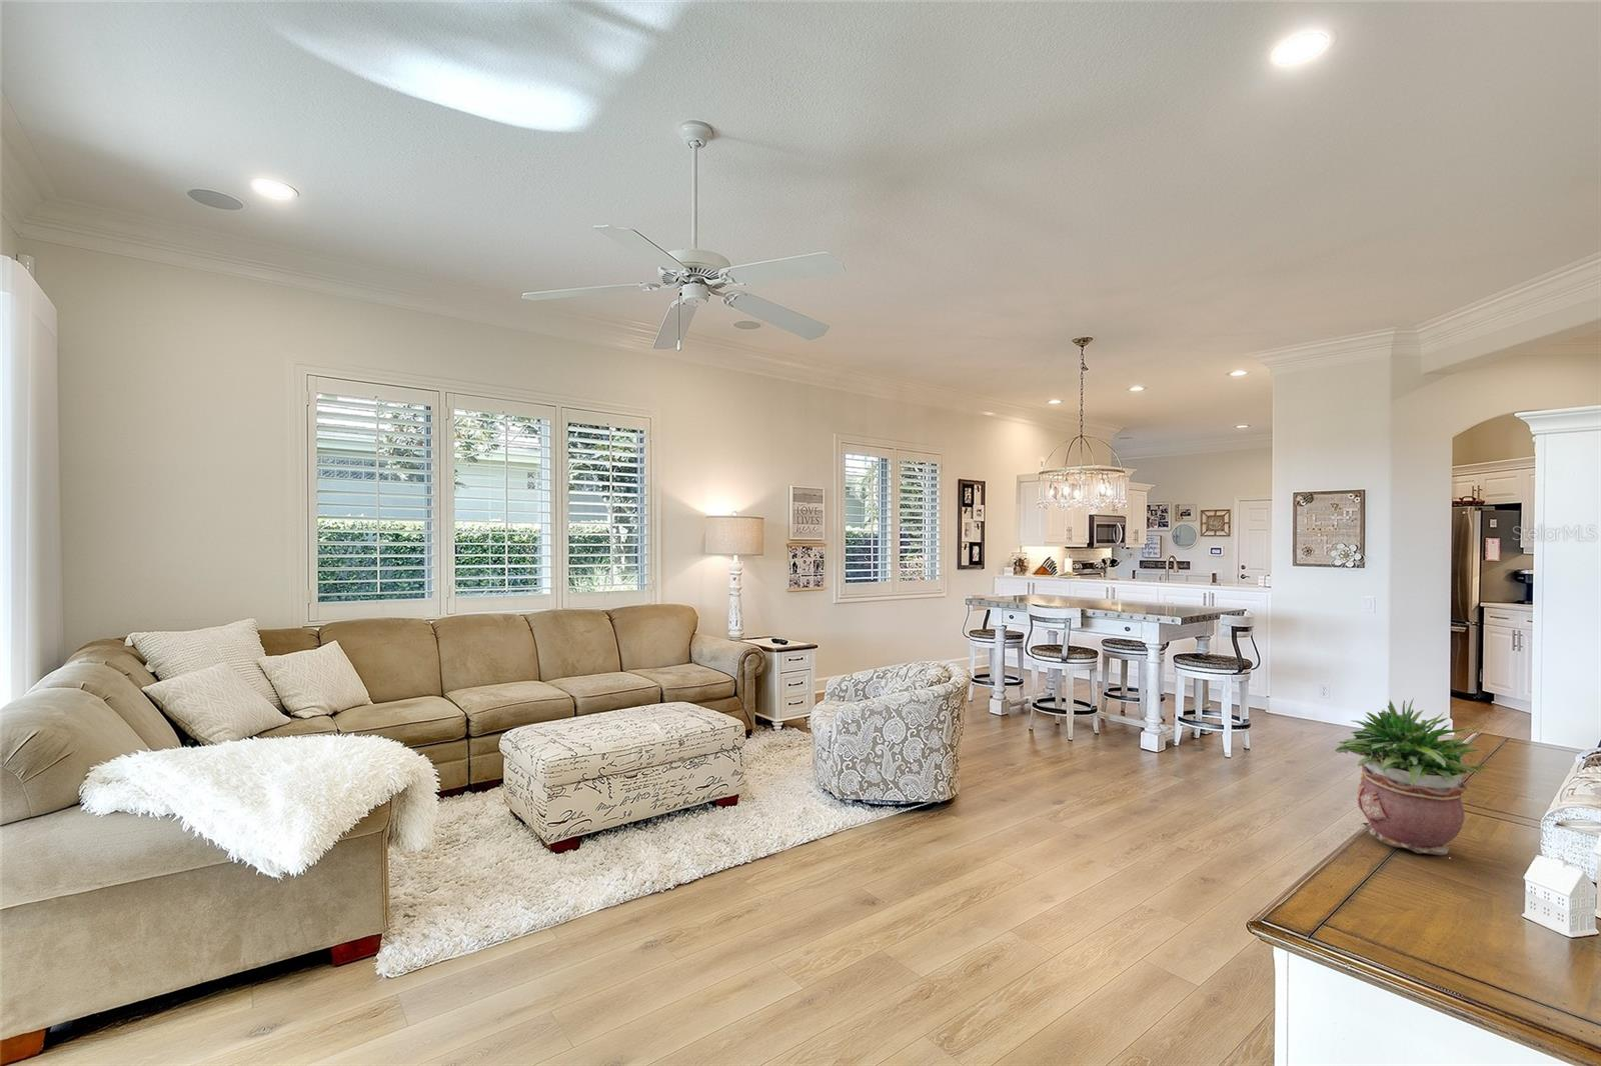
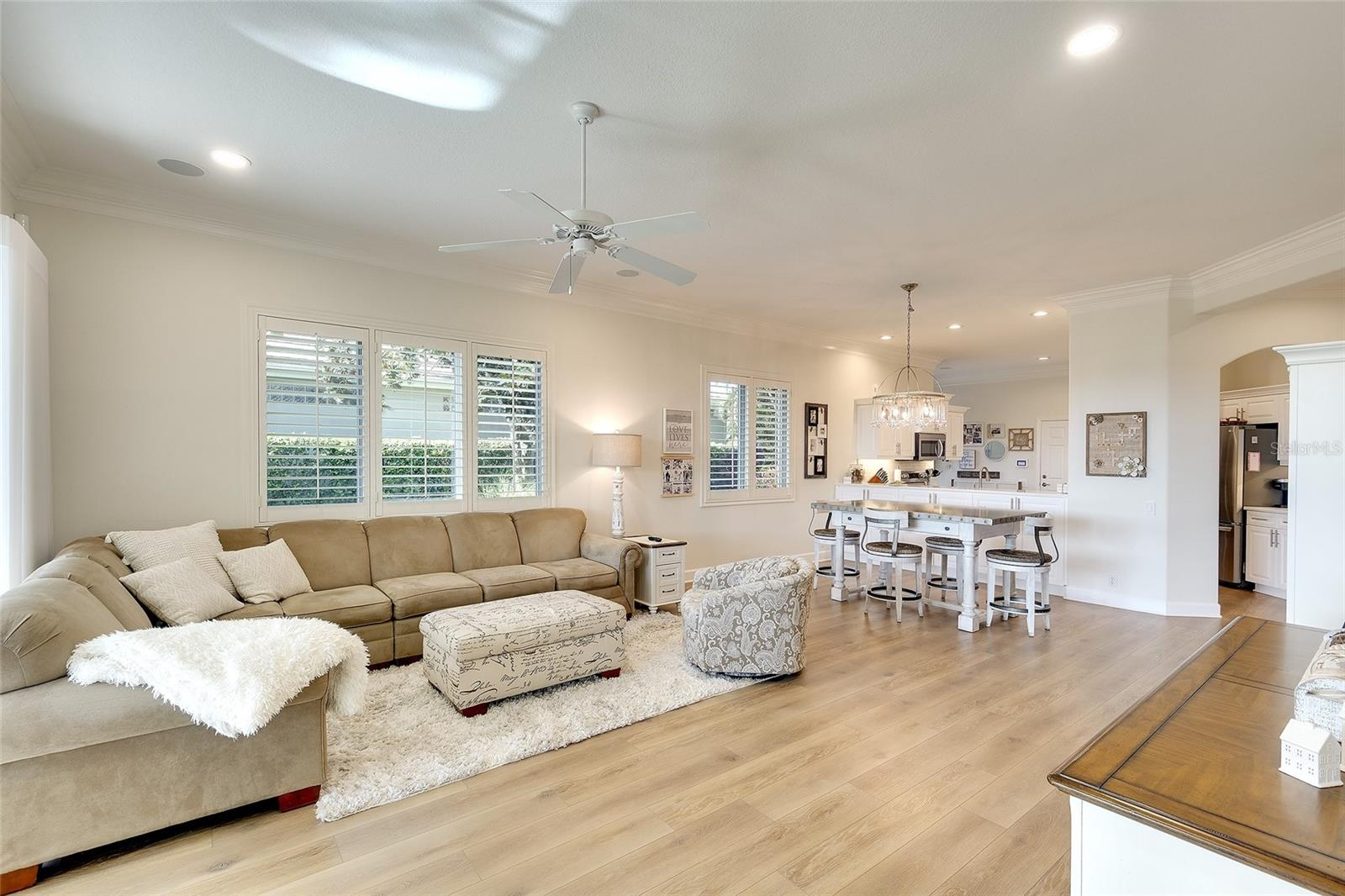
- potted plant [1334,697,1488,855]
